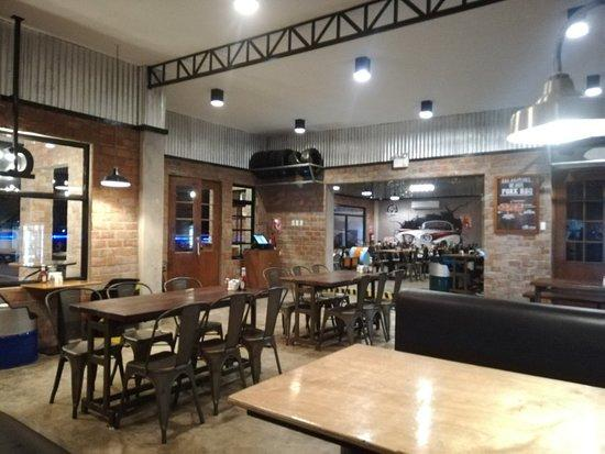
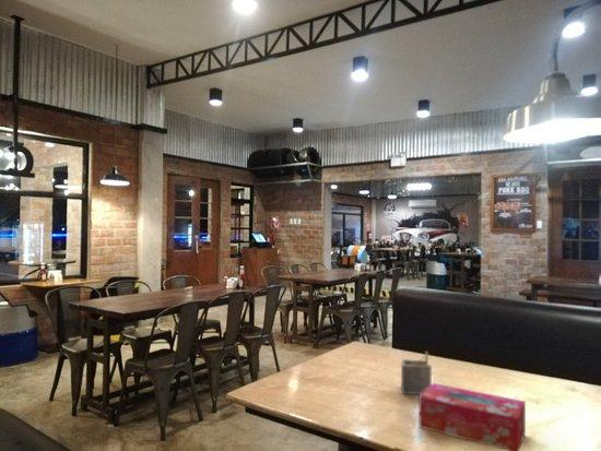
+ tissue box [419,382,527,451]
+ napkin holder [400,351,433,395]
